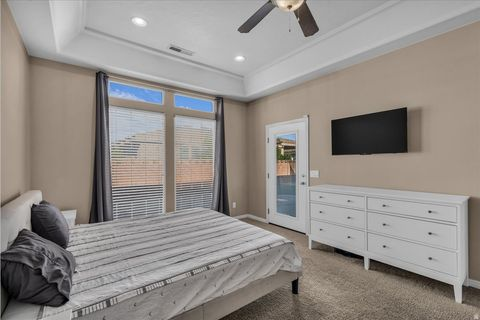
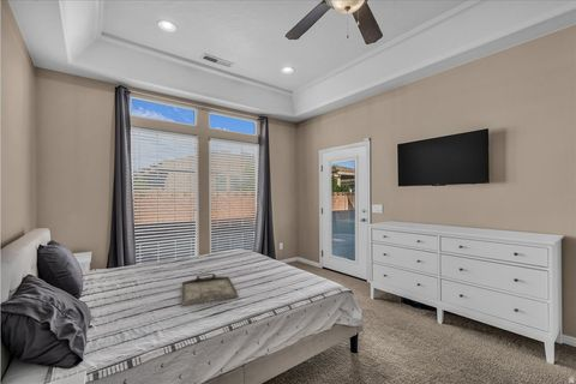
+ serving tray [180,272,239,307]
